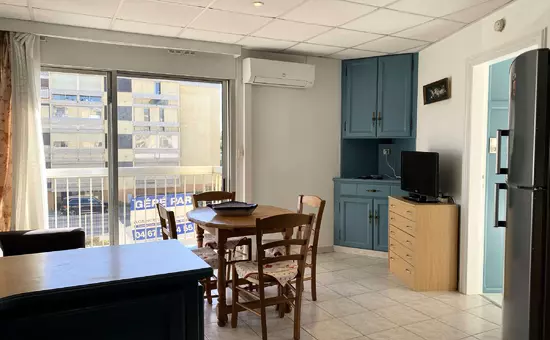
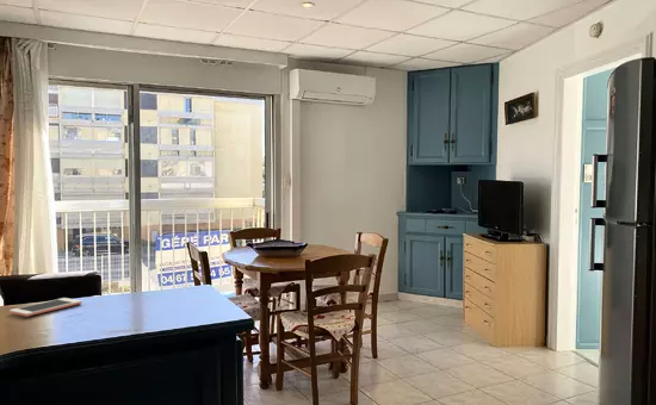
+ cell phone [8,297,83,318]
